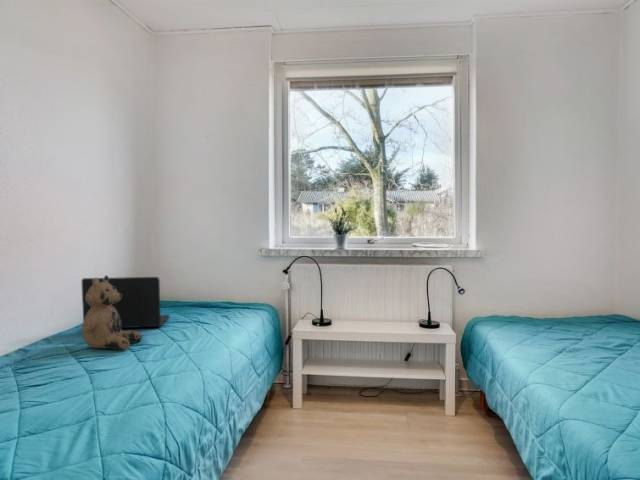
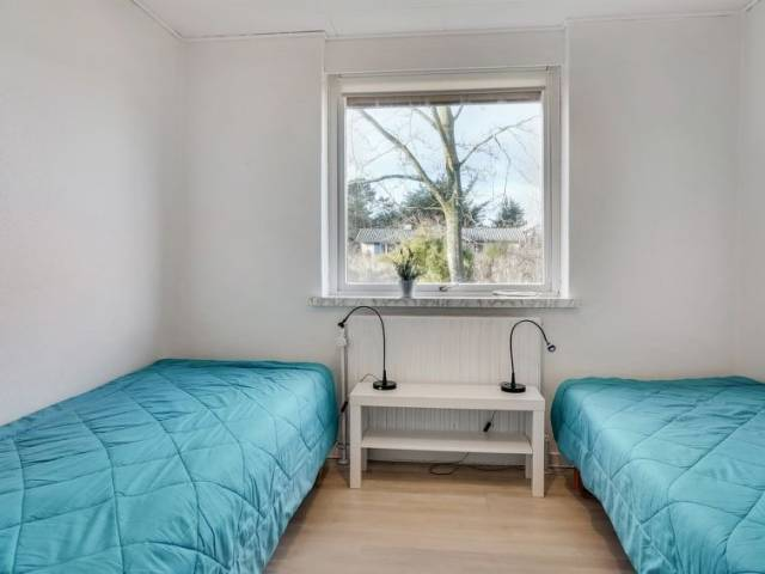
- teddy bear [81,274,143,351]
- laptop [81,276,171,329]
